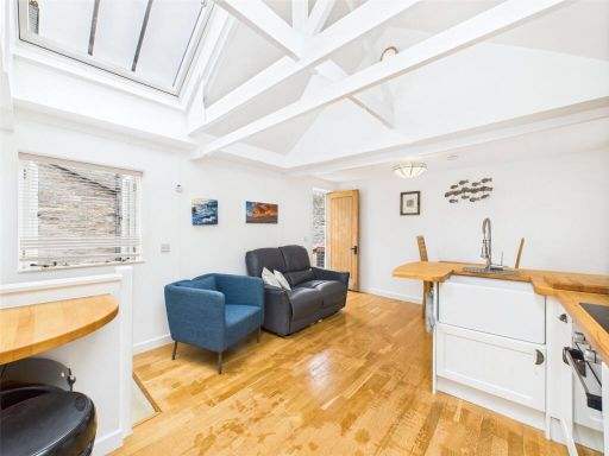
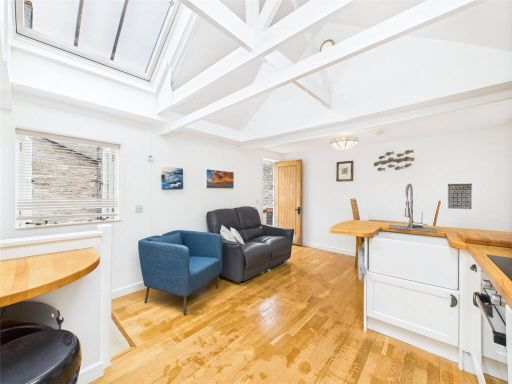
+ calendar [447,177,473,210]
